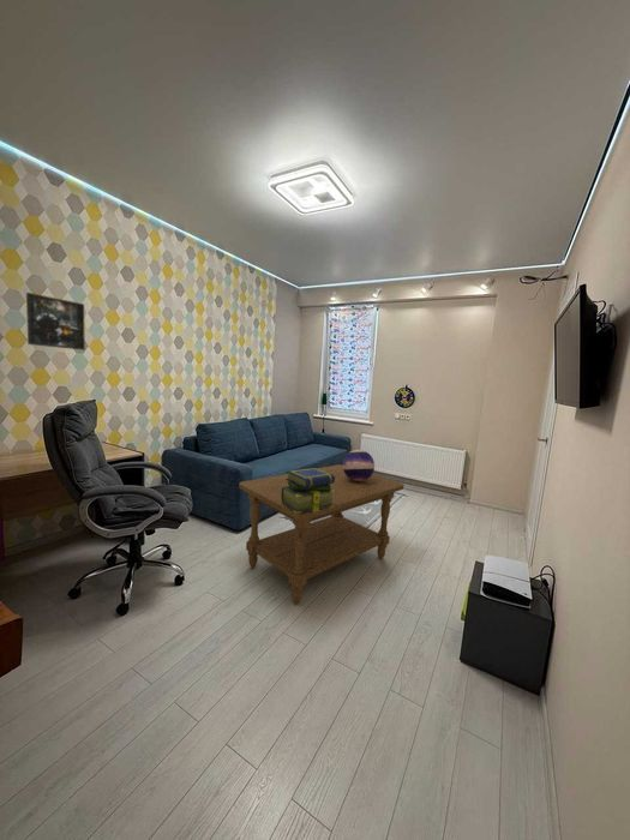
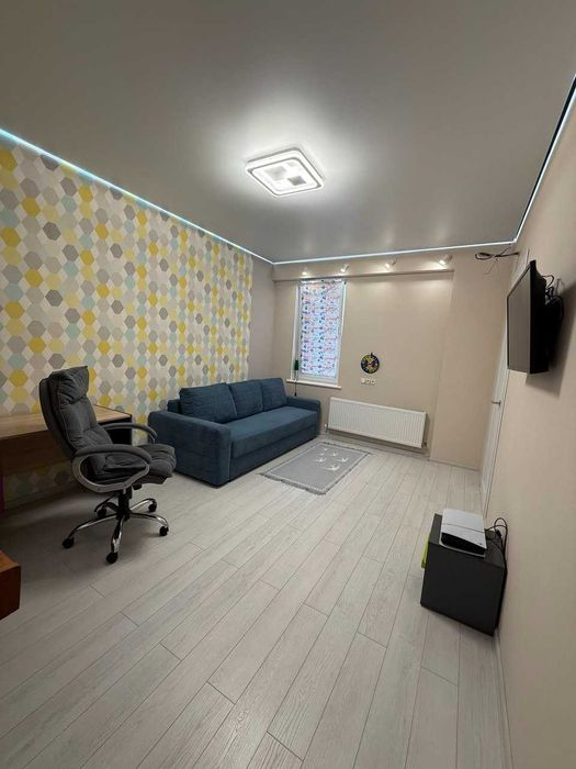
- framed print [25,292,86,352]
- coffee table [238,463,406,605]
- decorative sphere [342,449,376,481]
- stack of books [281,467,335,514]
